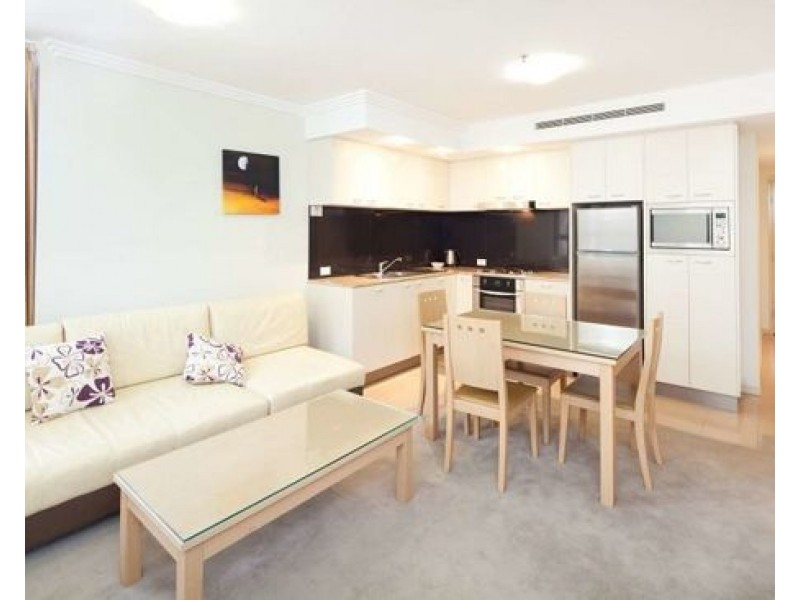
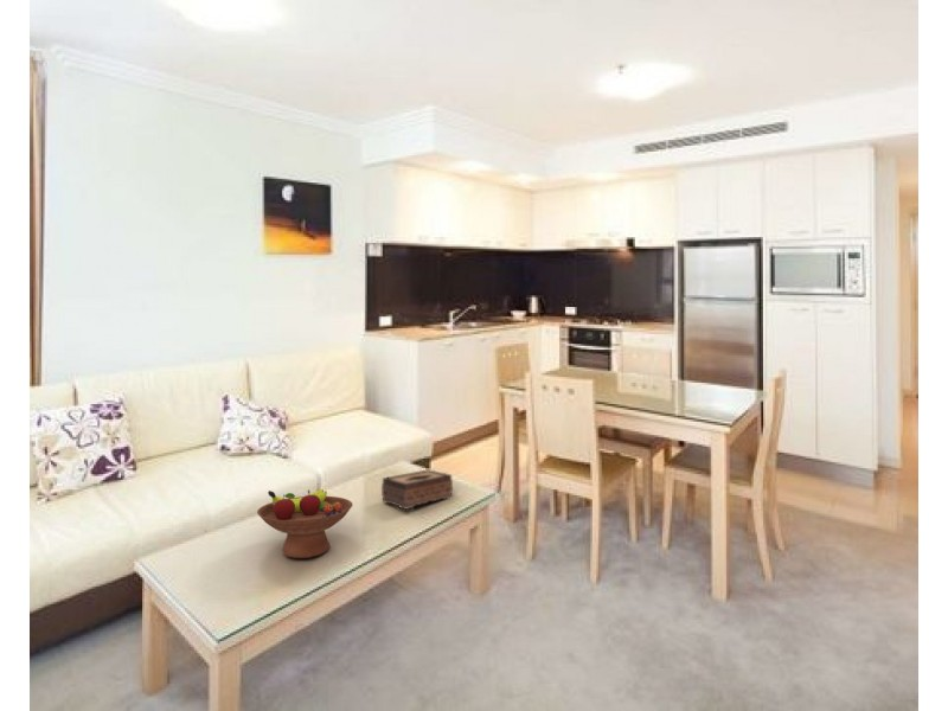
+ fruit bowl [256,488,354,559]
+ tissue box [380,468,454,511]
